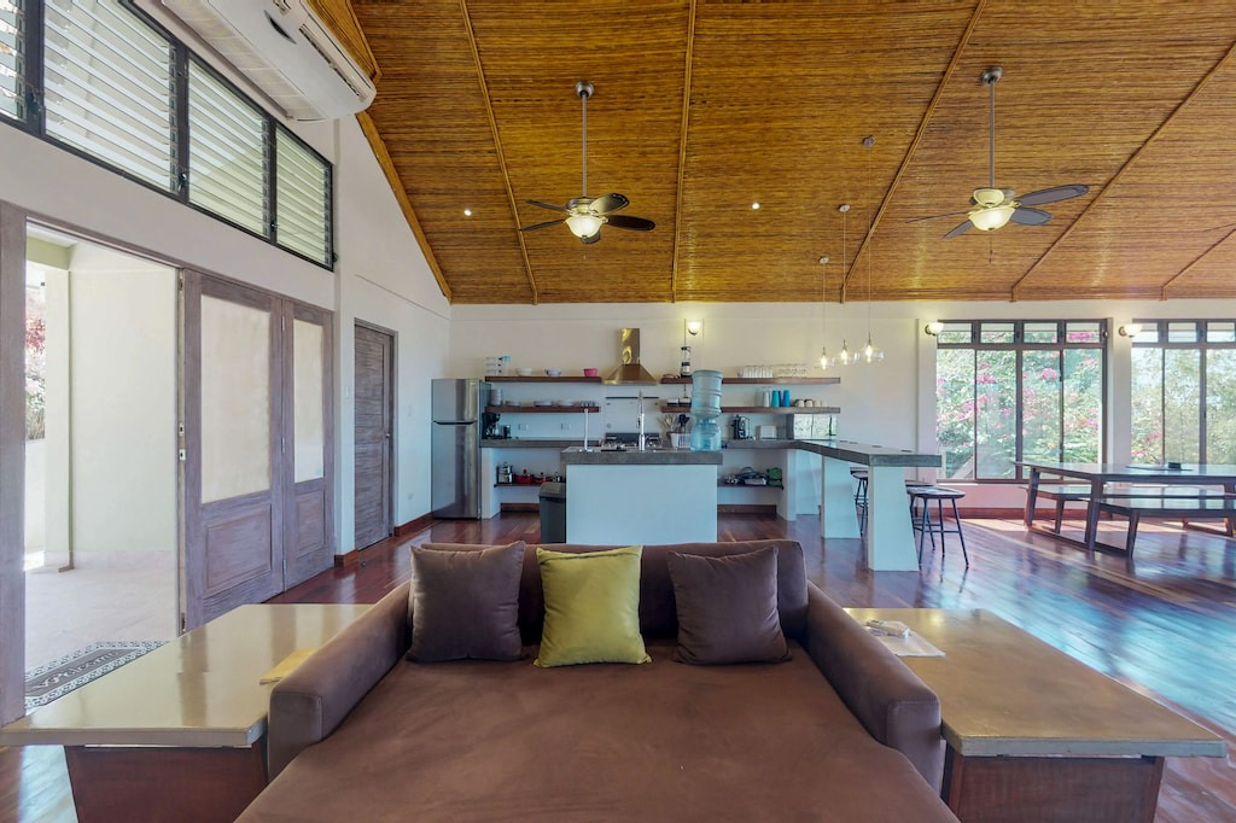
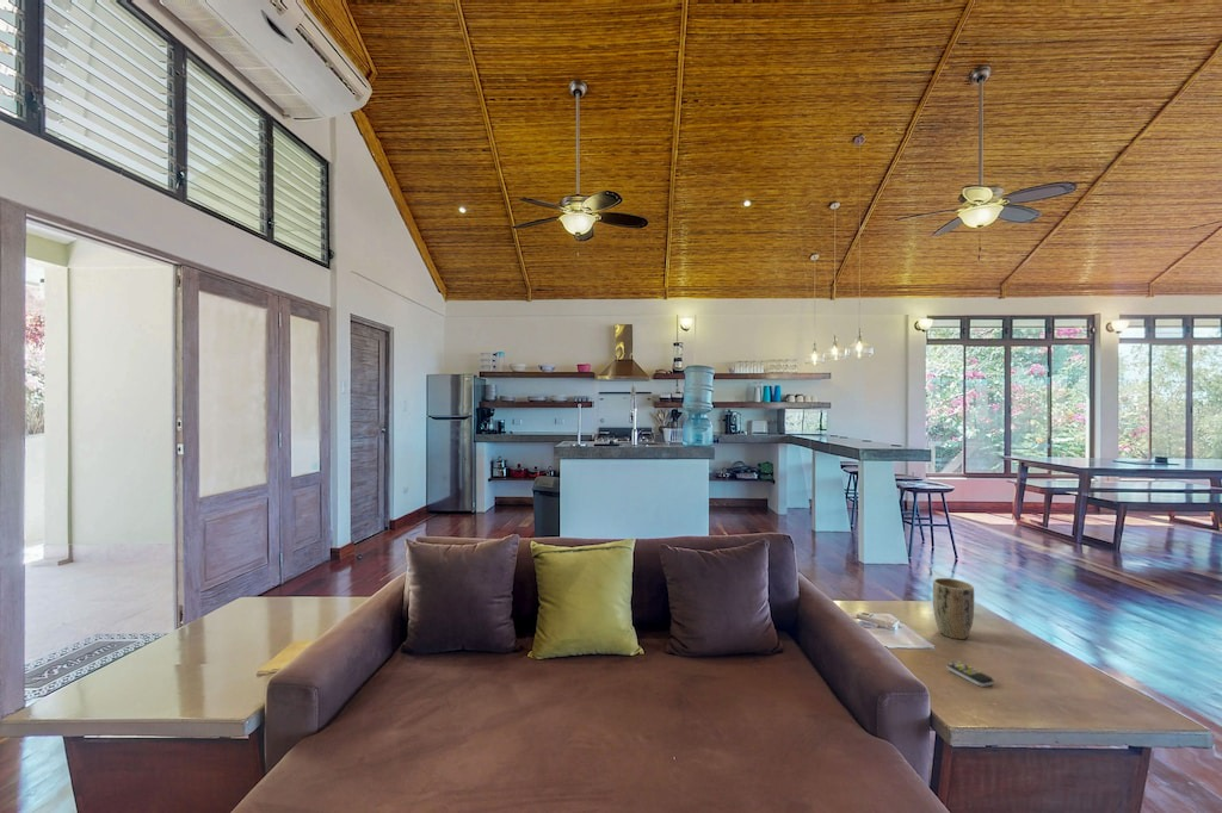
+ remote control [946,660,995,688]
+ plant pot [932,577,975,640]
